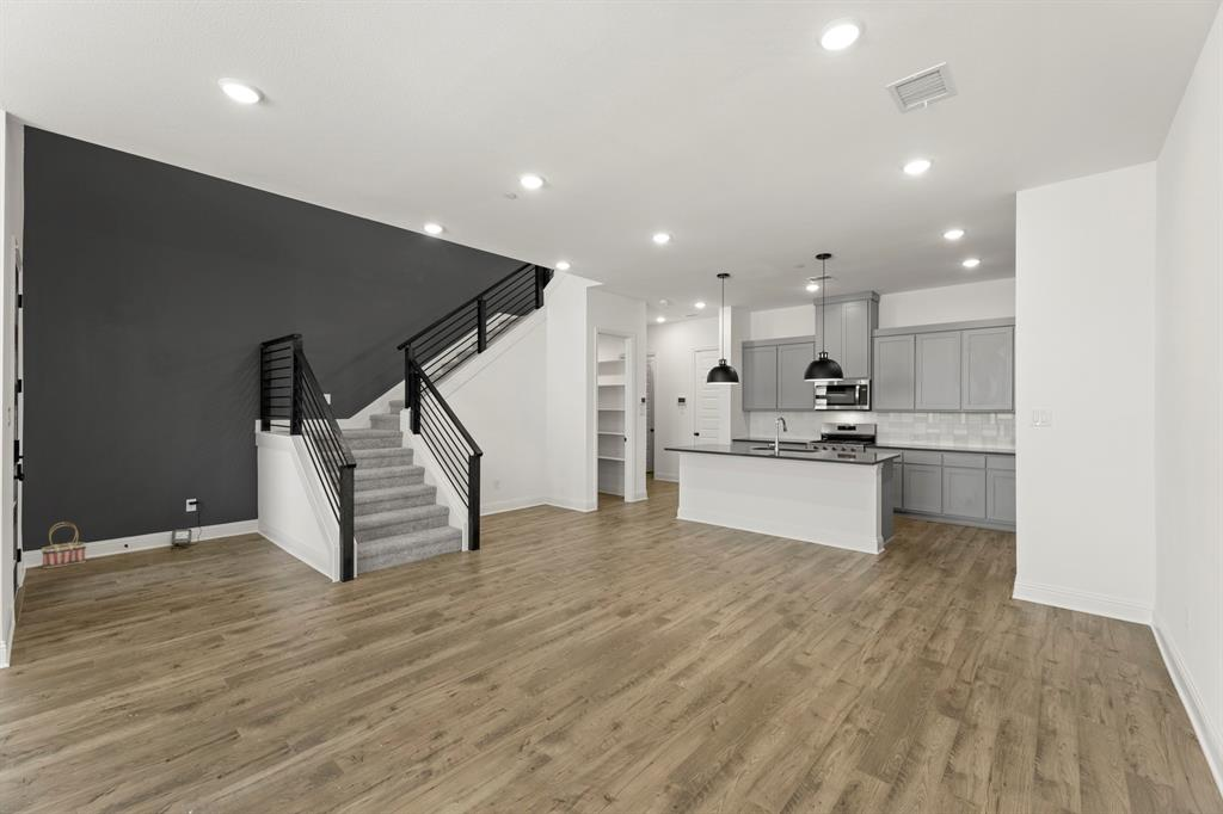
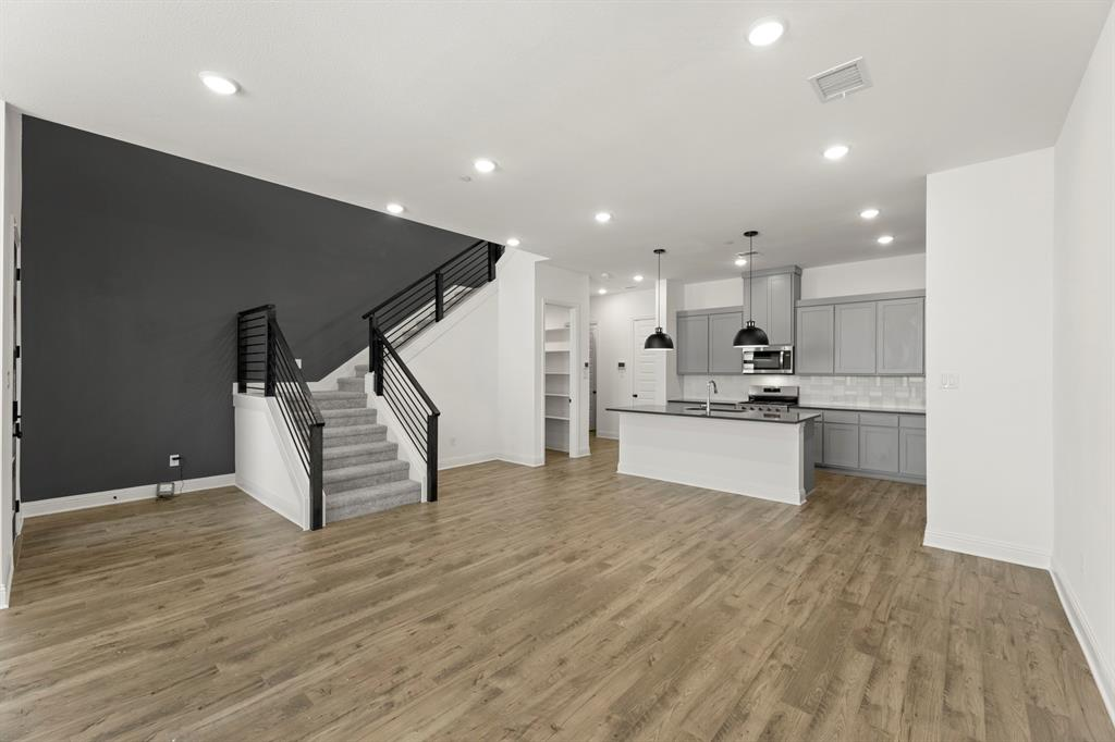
- basket [41,522,87,569]
